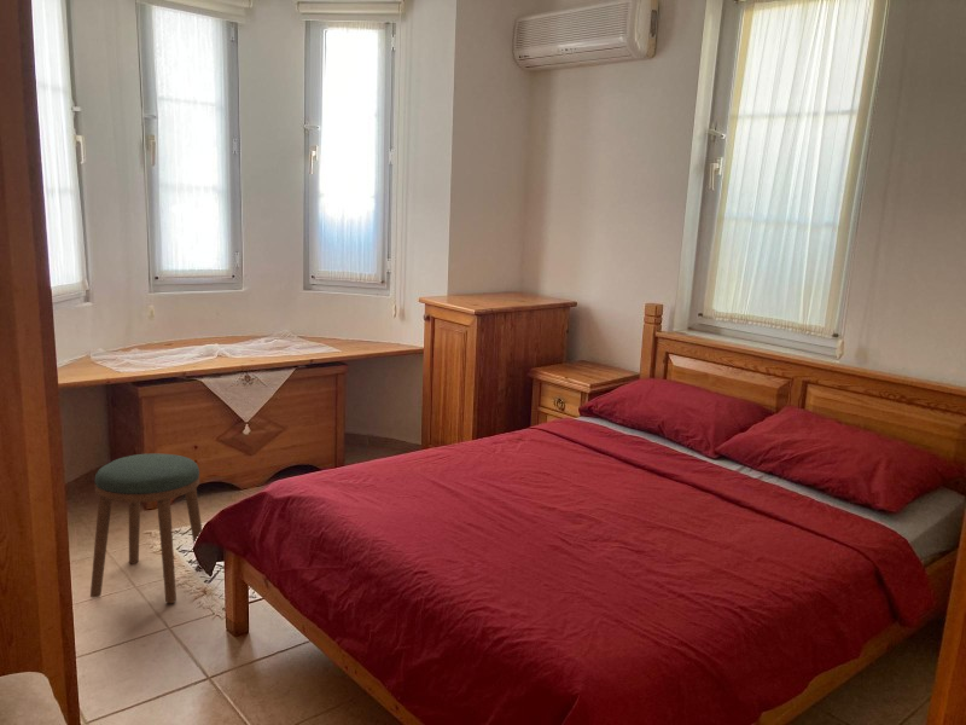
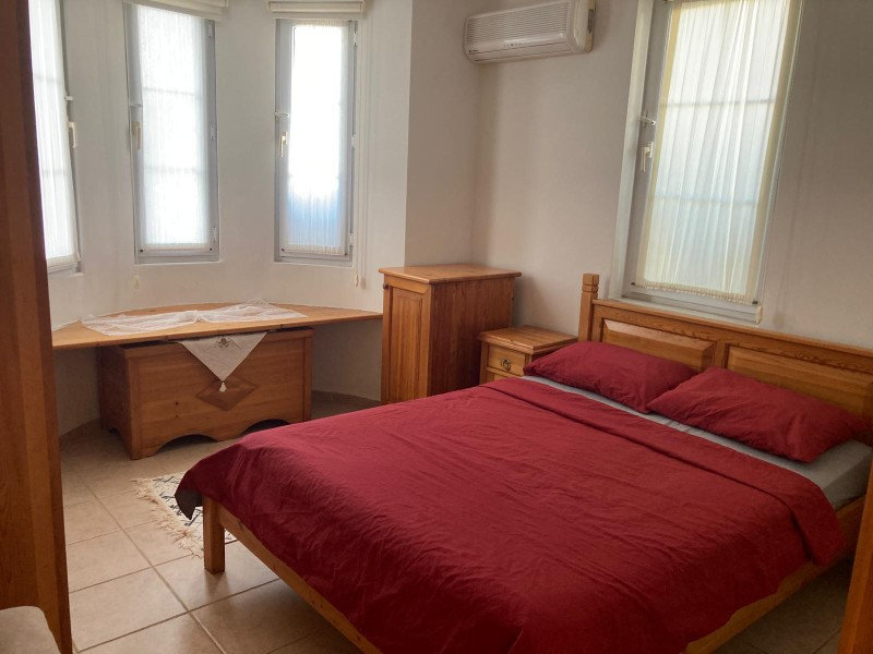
- stool [89,452,203,604]
